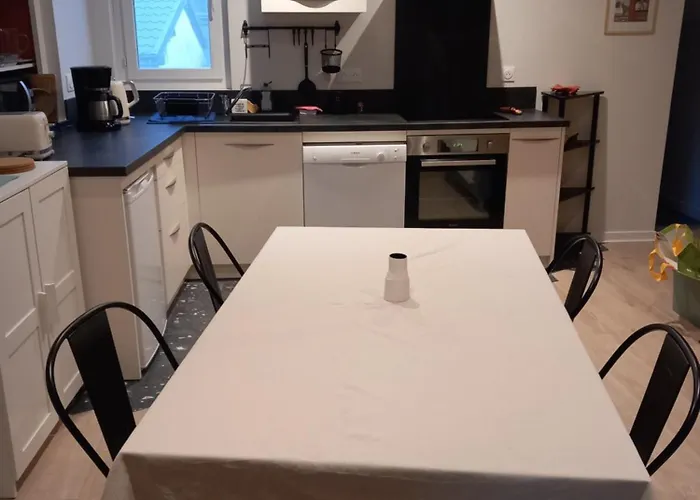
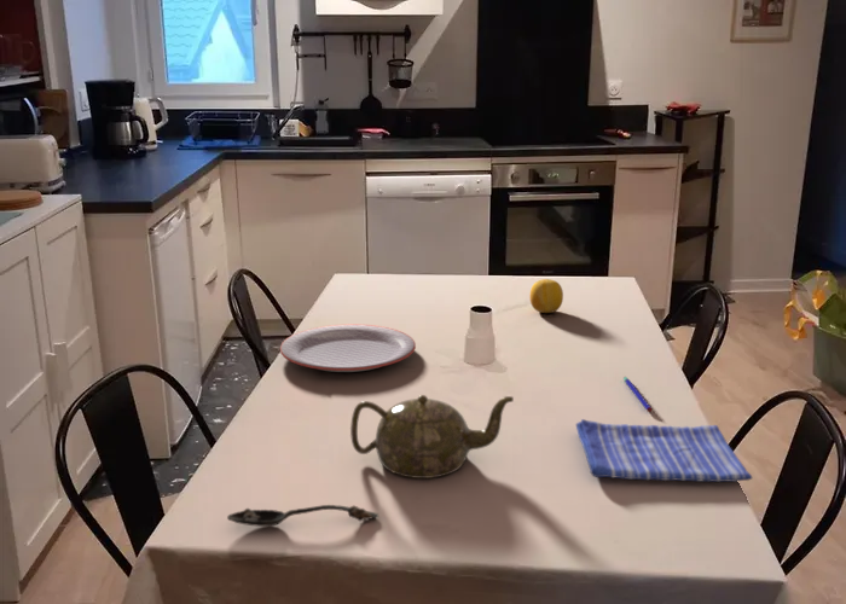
+ spoon [226,504,379,528]
+ pen [622,376,653,413]
+ fruit [528,278,564,314]
+ teapot [349,394,515,480]
+ plate [279,323,417,373]
+ dish towel [575,418,753,483]
